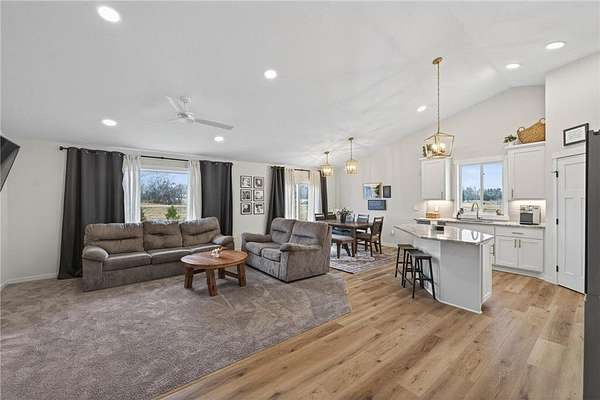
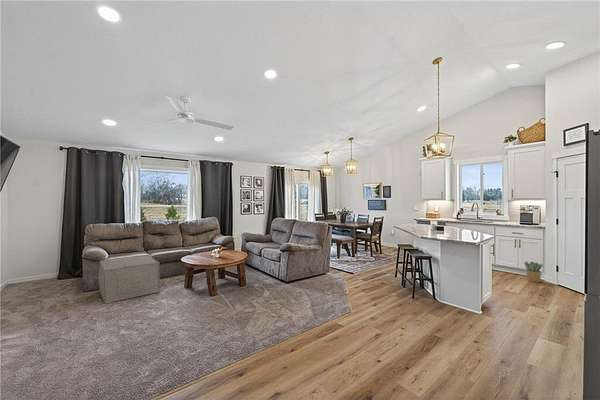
+ potted plant [523,260,544,283]
+ ottoman [98,254,161,305]
